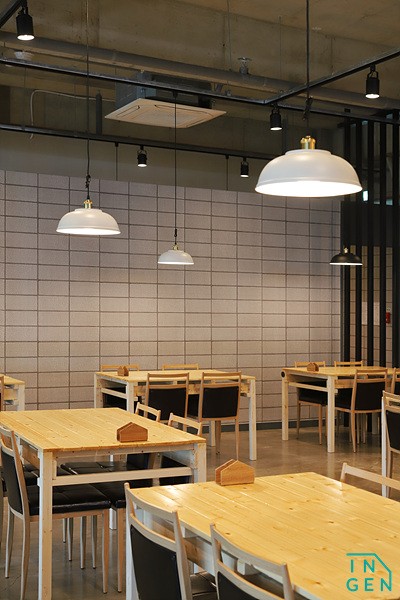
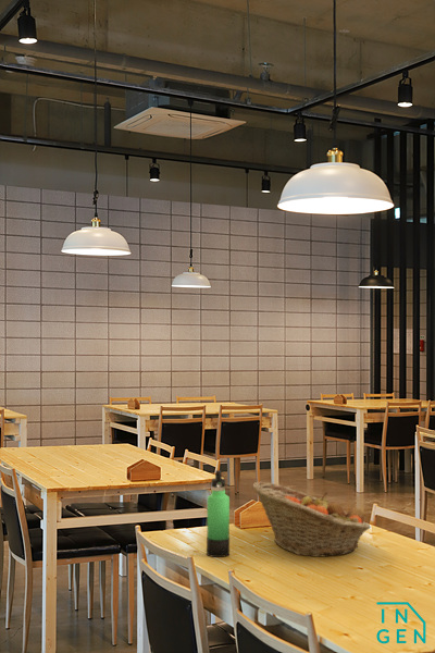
+ fruit basket [252,481,372,558]
+ thermos bottle [206,469,231,558]
